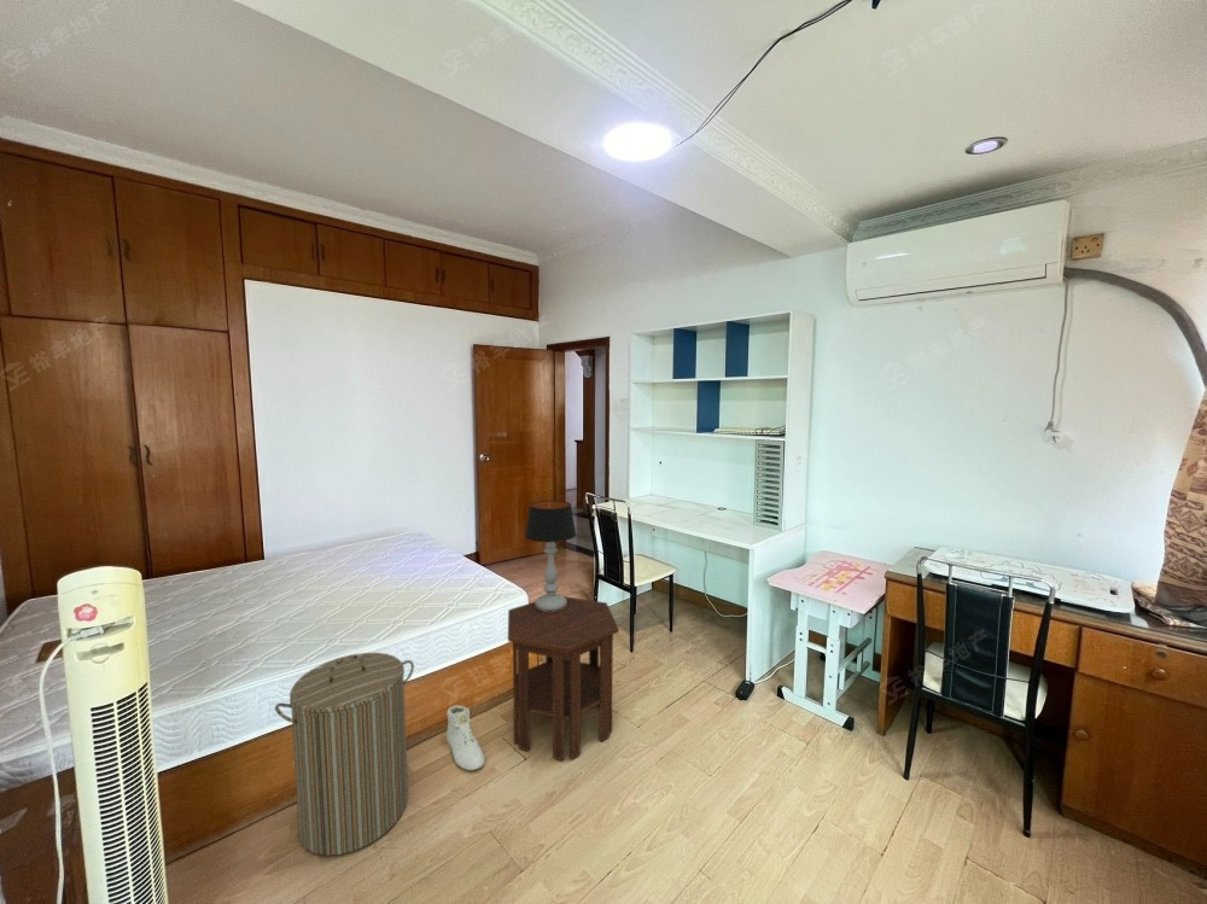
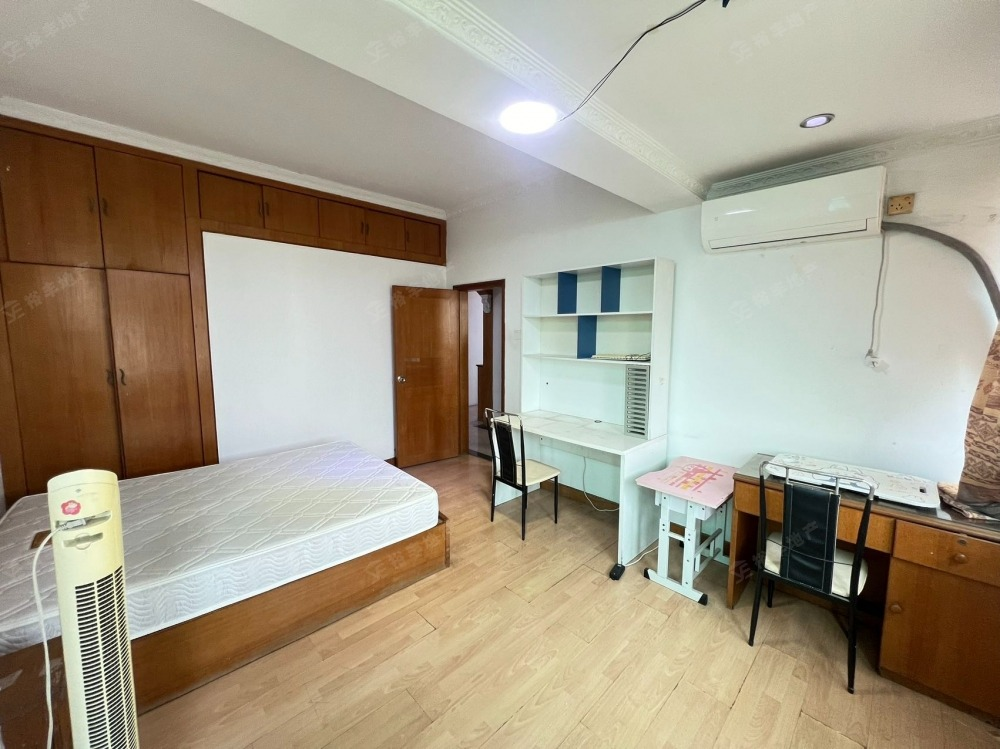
- laundry hamper [274,652,415,857]
- side table [507,595,620,762]
- sneaker [445,705,485,771]
- table lamp [524,500,577,612]
